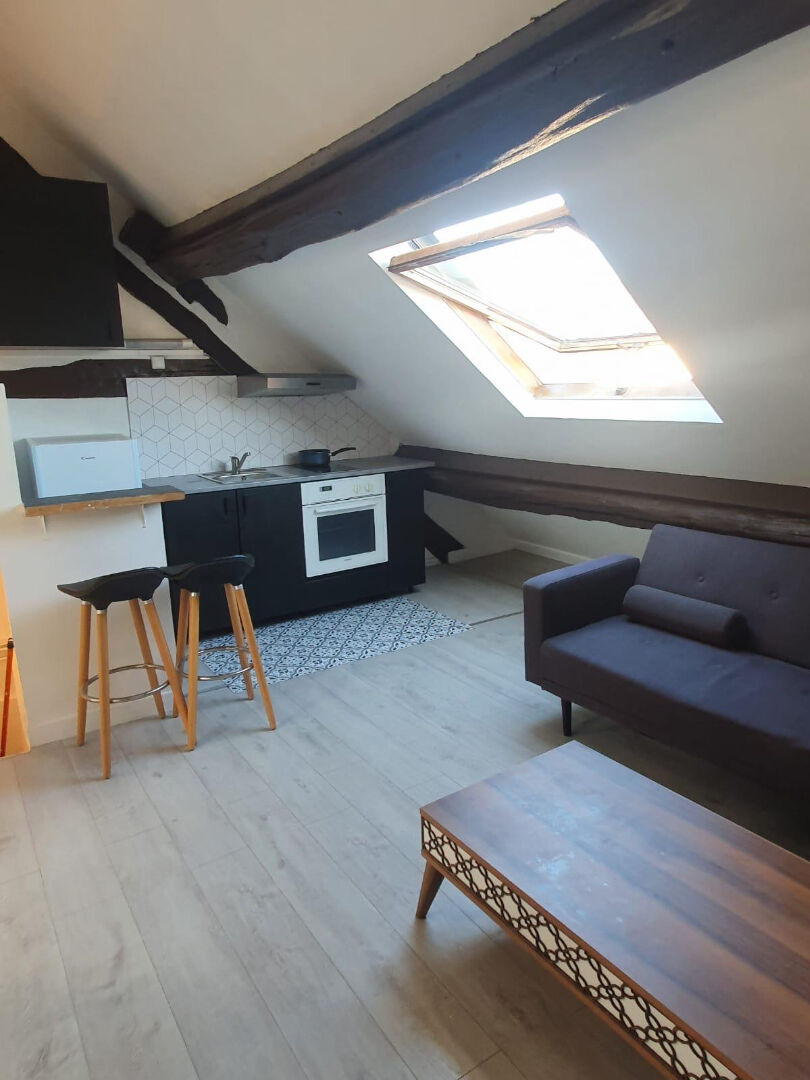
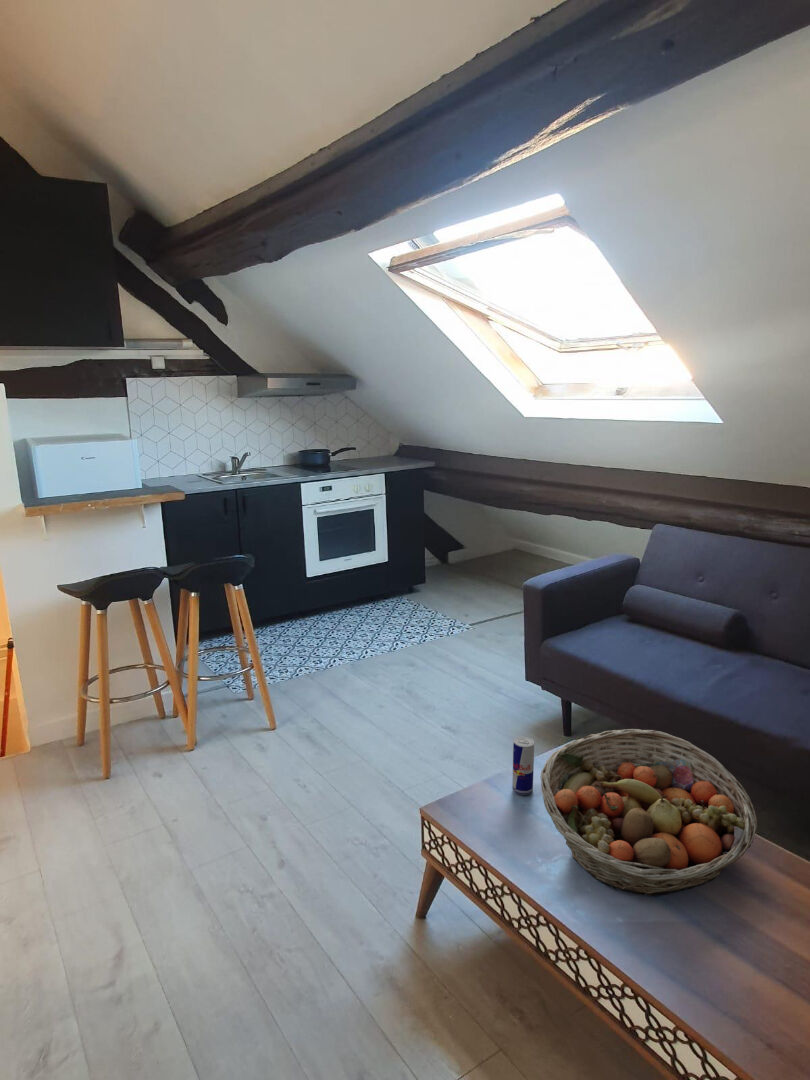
+ fruit basket [540,728,758,897]
+ beverage can [511,736,535,796]
